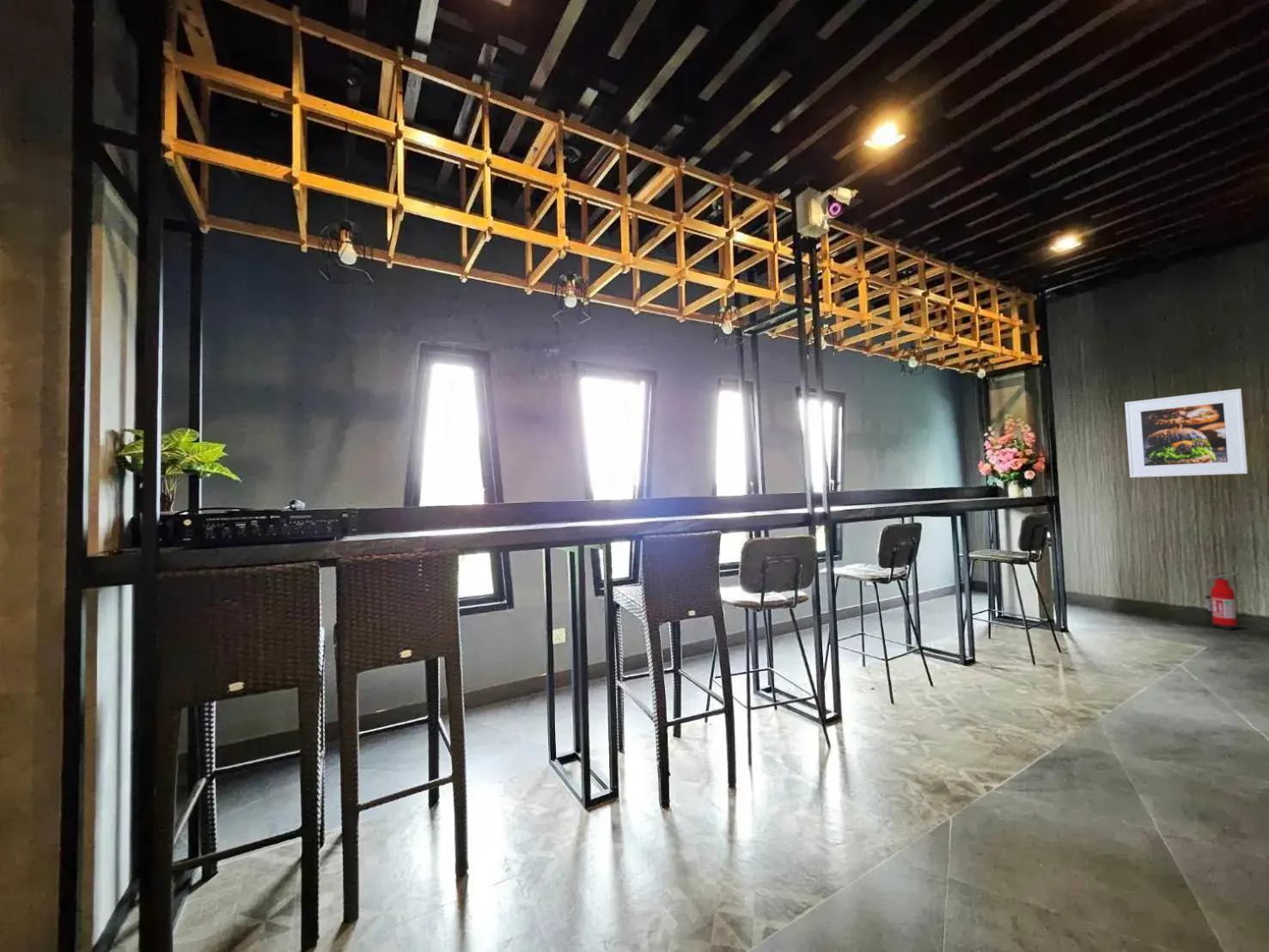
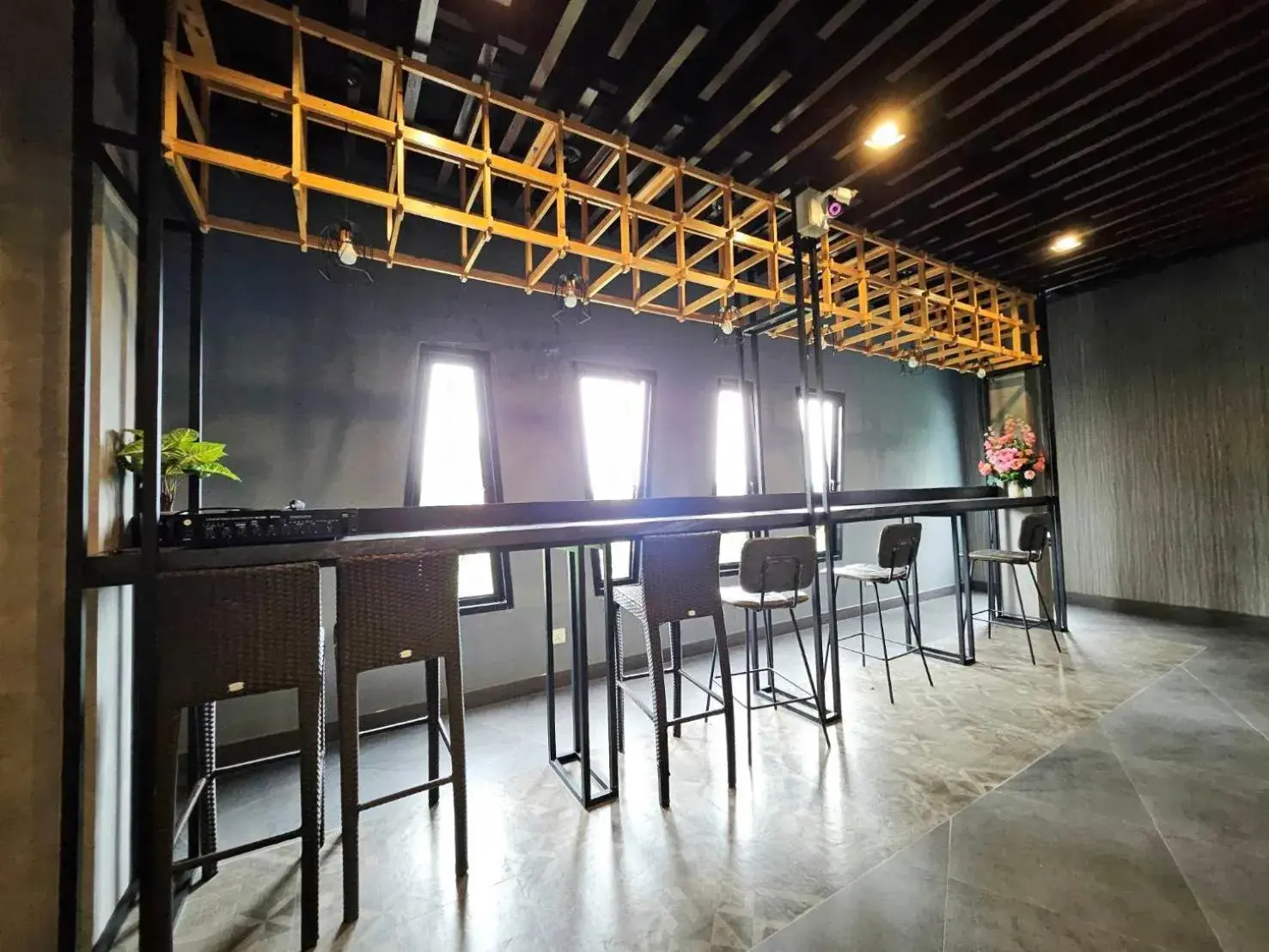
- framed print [1124,388,1248,479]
- fire extinguisher [1204,572,1238,631]
